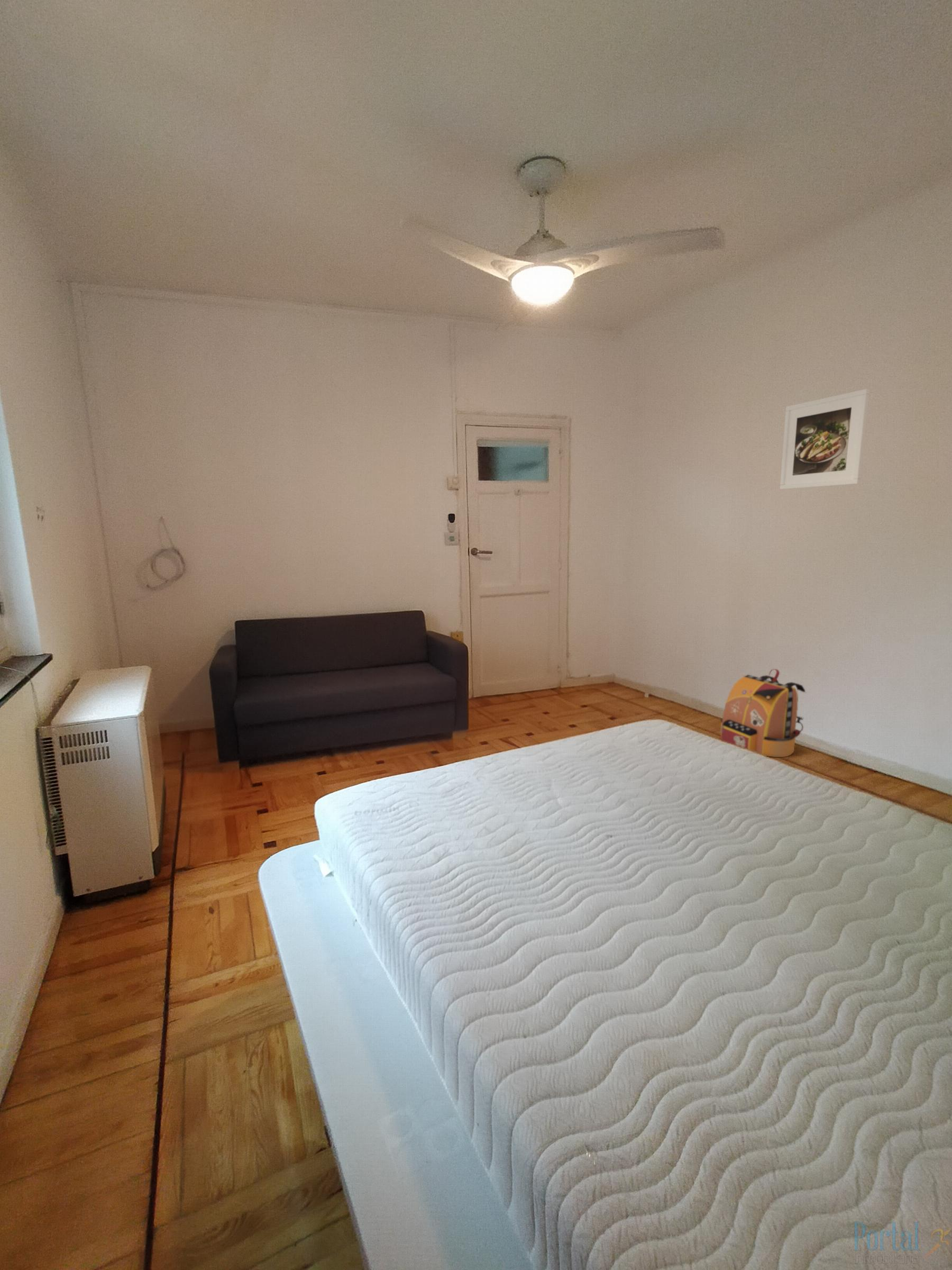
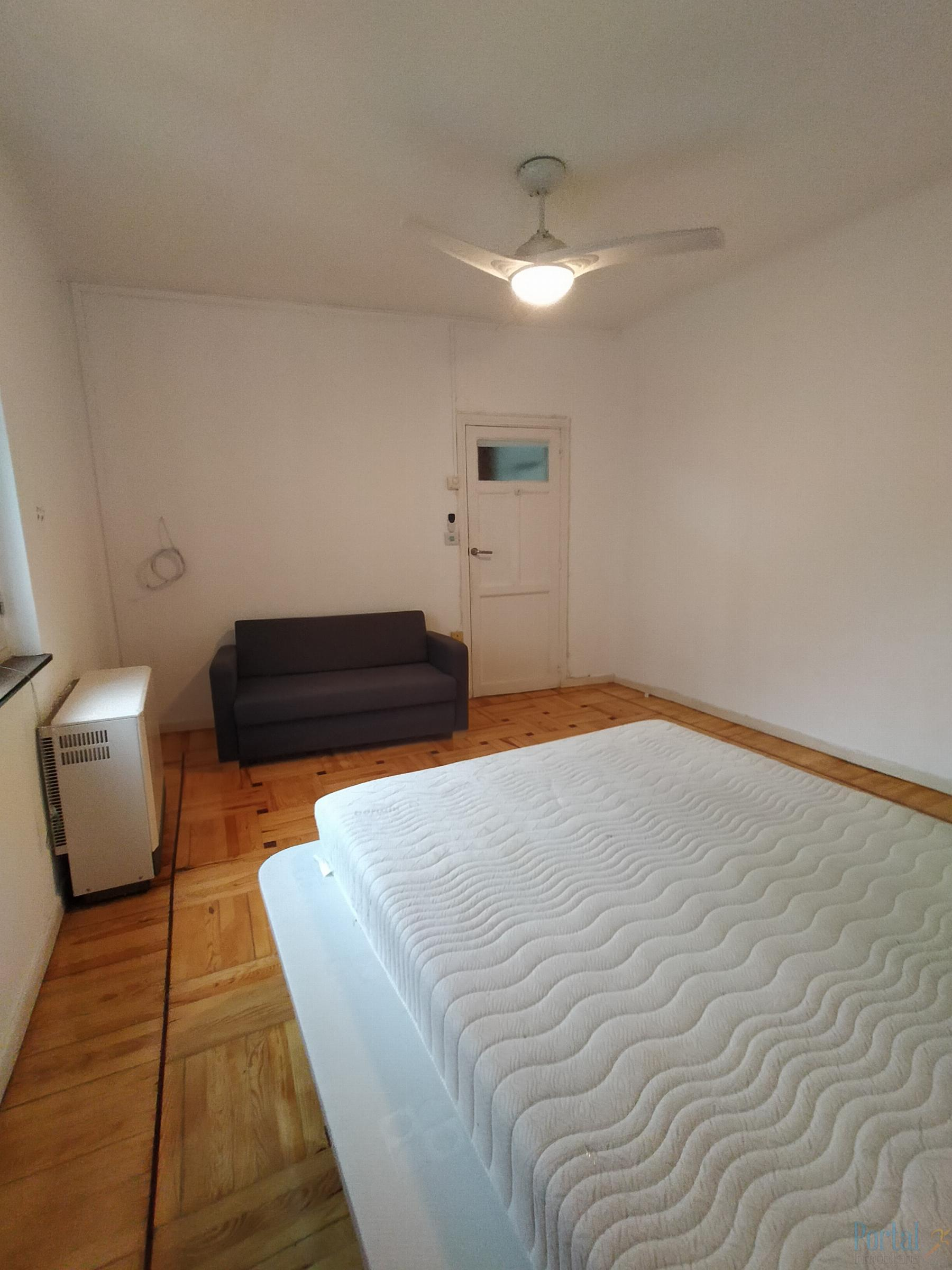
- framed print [780,388,870,490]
- backpack [719,668,806,758]
